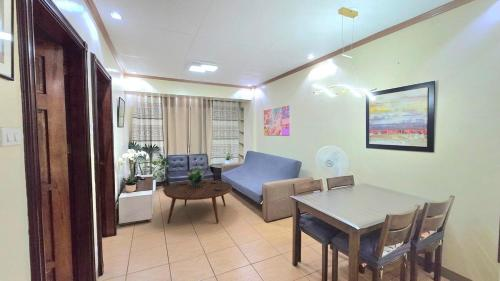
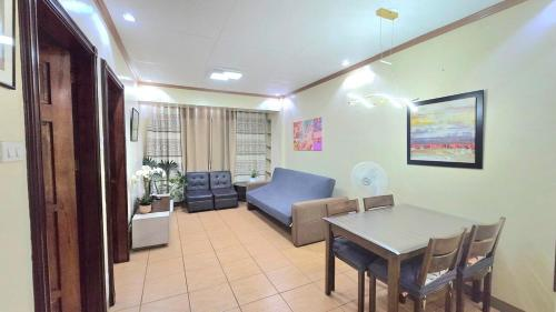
- coffee table [162,179,233,224]
- decorative globe [186,165,206,185]
